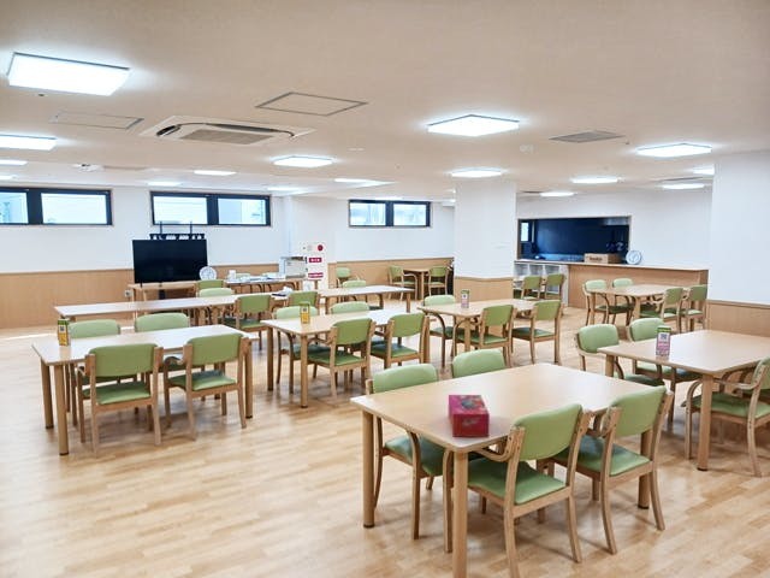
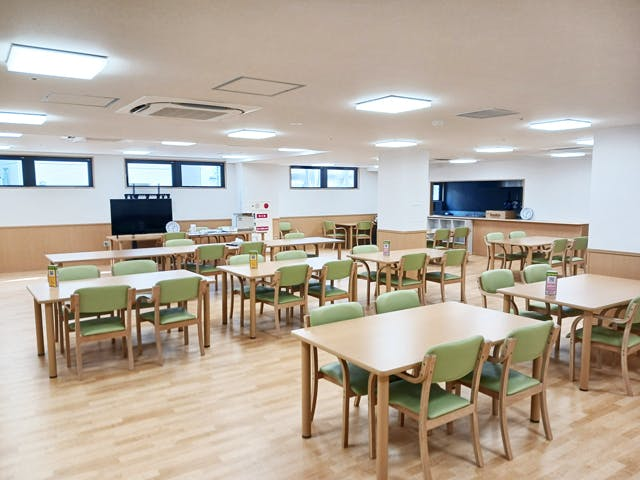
- tissue box [448,394,491,438]
